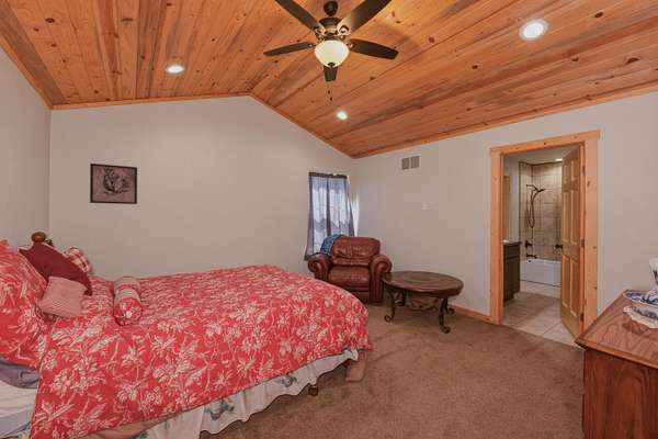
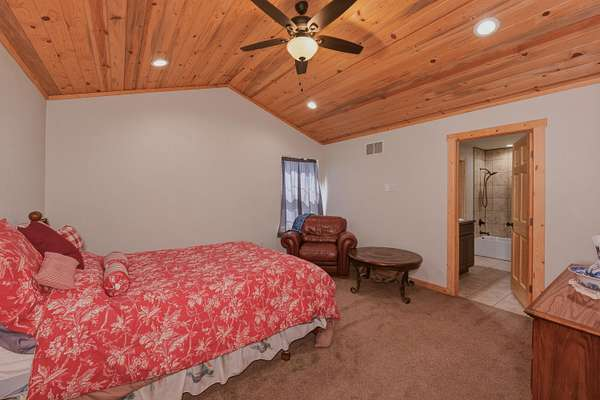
- wall art [89,162,138,205]
